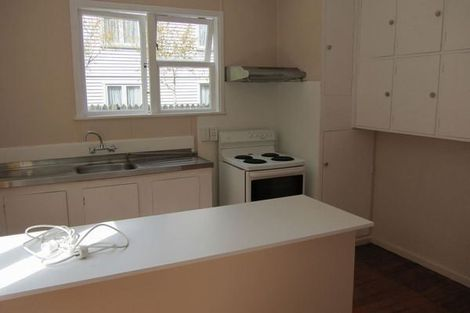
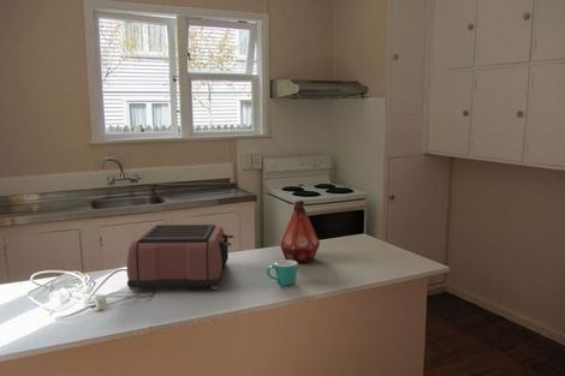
+ toaster [126,223,234,292]
+ bottle [279,199,321,264]
+ mug [266,258,299,287]
